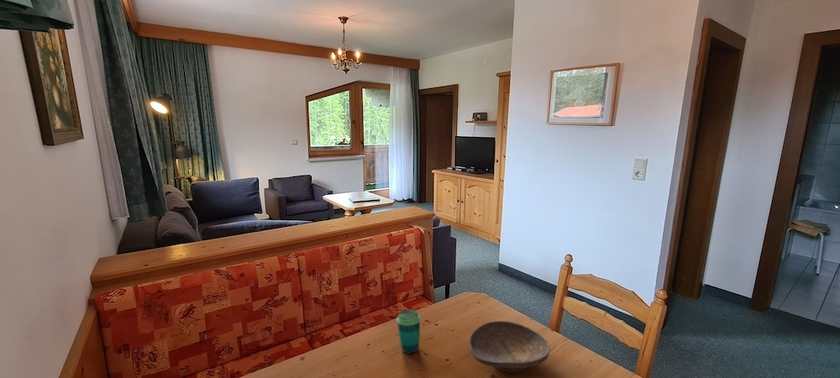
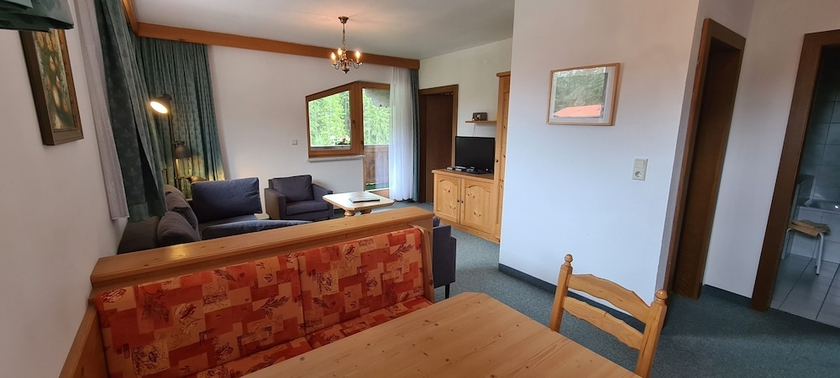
- cup [395,308,422,355]
- decorative bowl [468,320,551,373]
